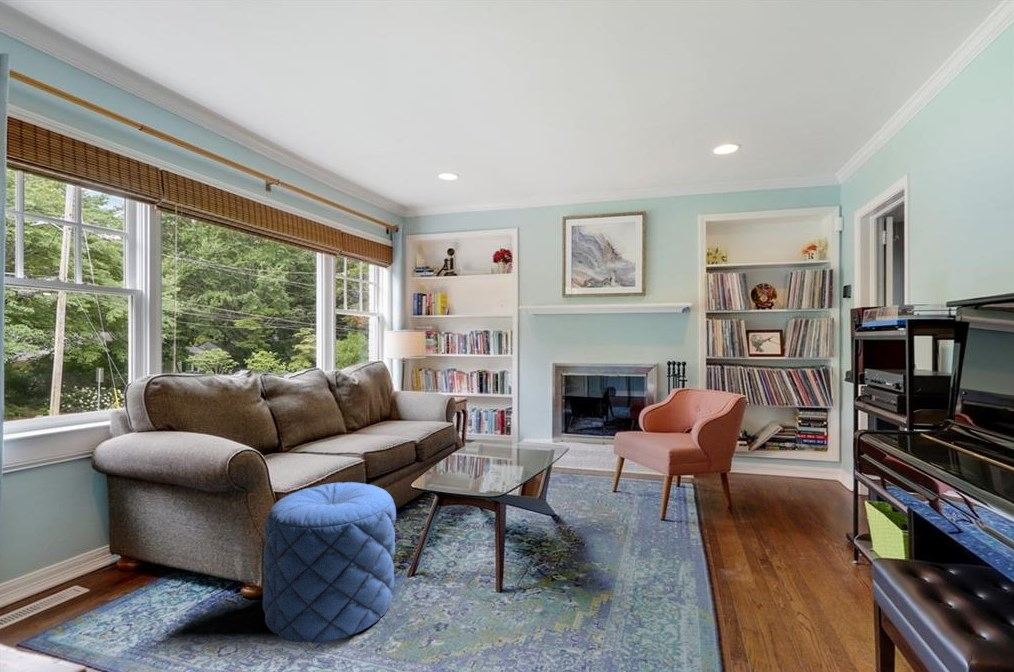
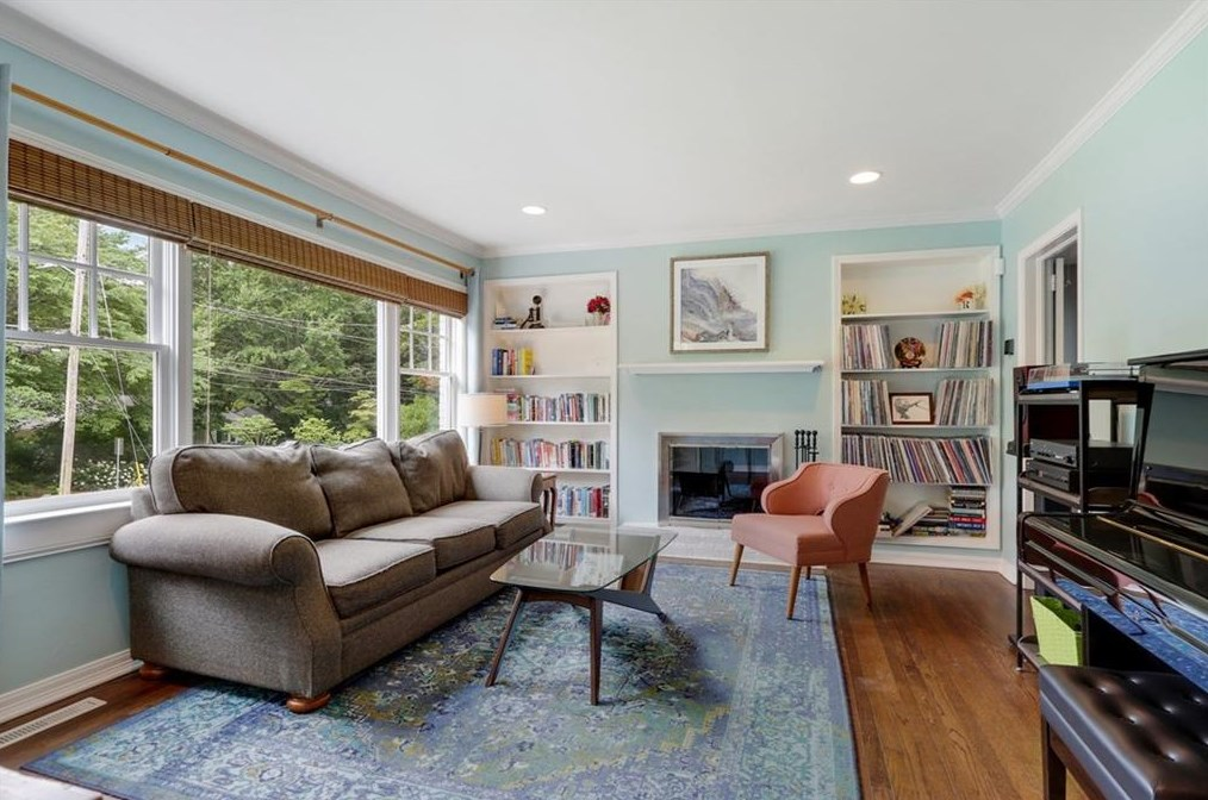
- pouf [262,481,397,644]
